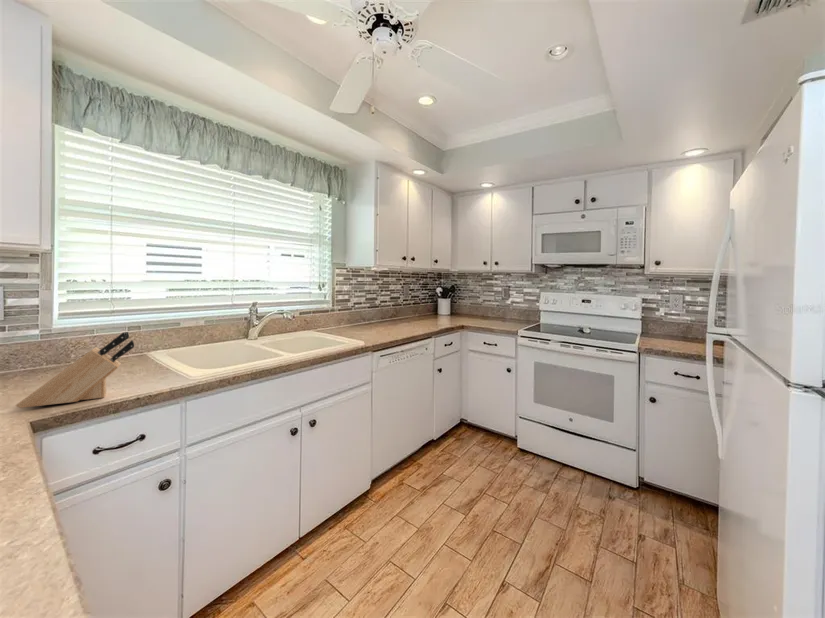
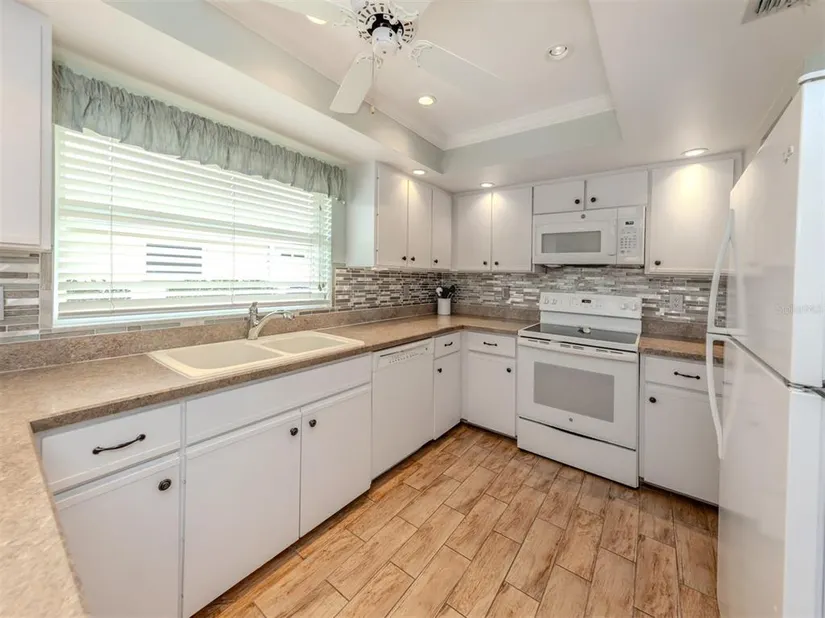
- knife block [15,331,135,409]
